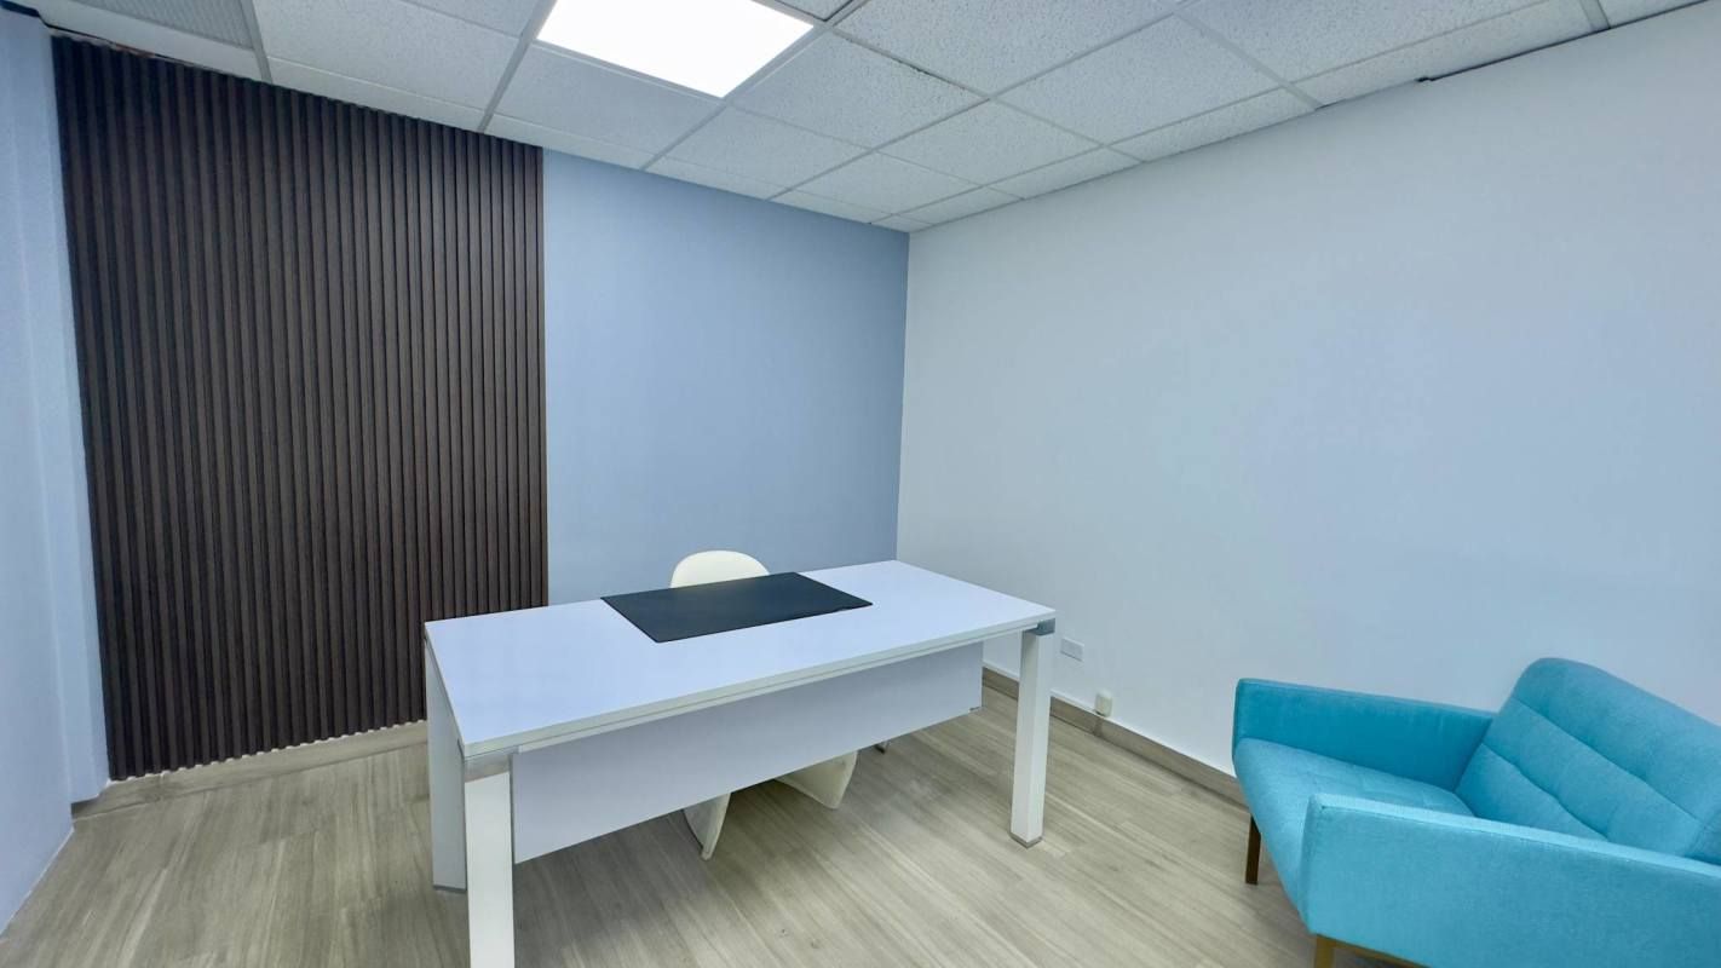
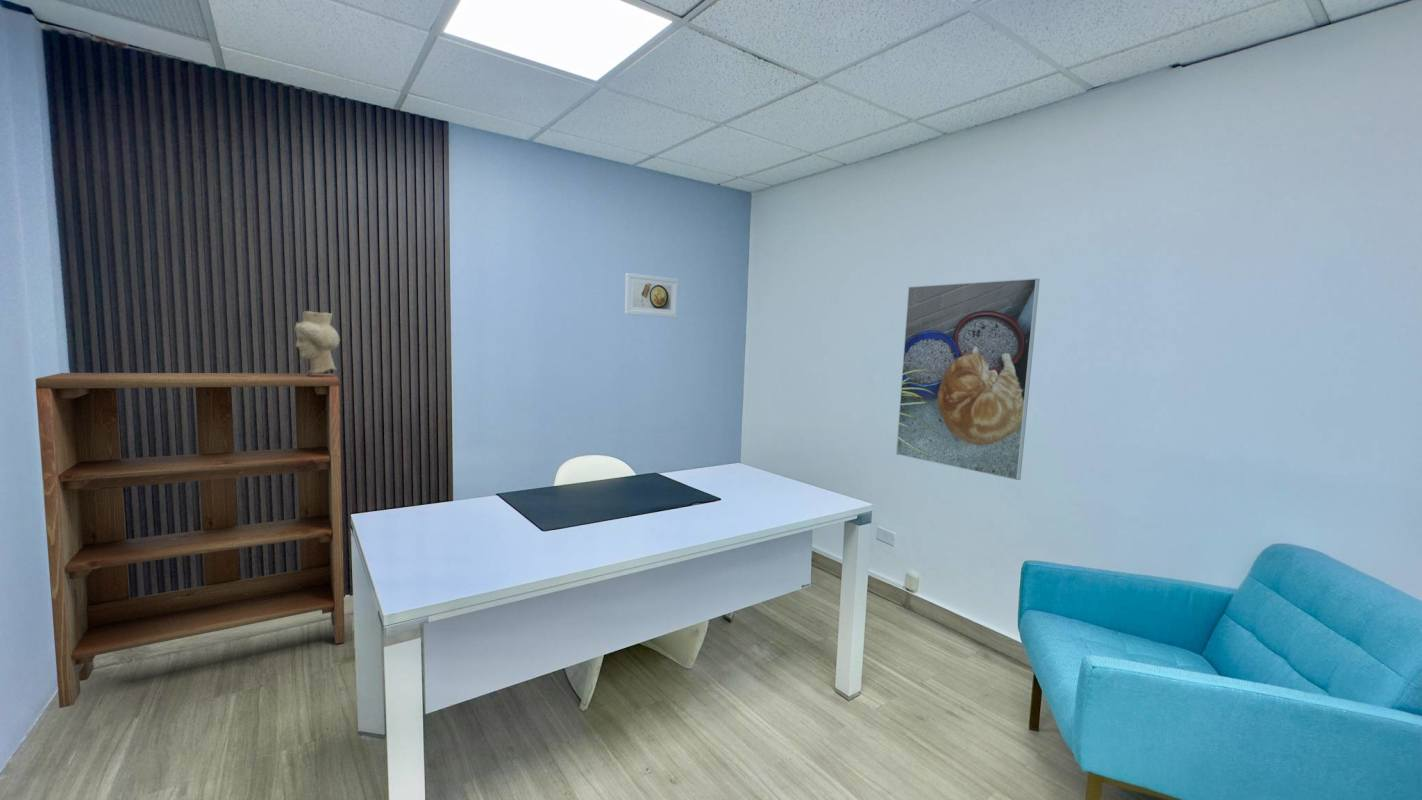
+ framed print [895,277,1041,481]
+ decorative vase [294,310,341,375]
+ bookshelf [35,372,346,709]
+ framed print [623,272,679,319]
